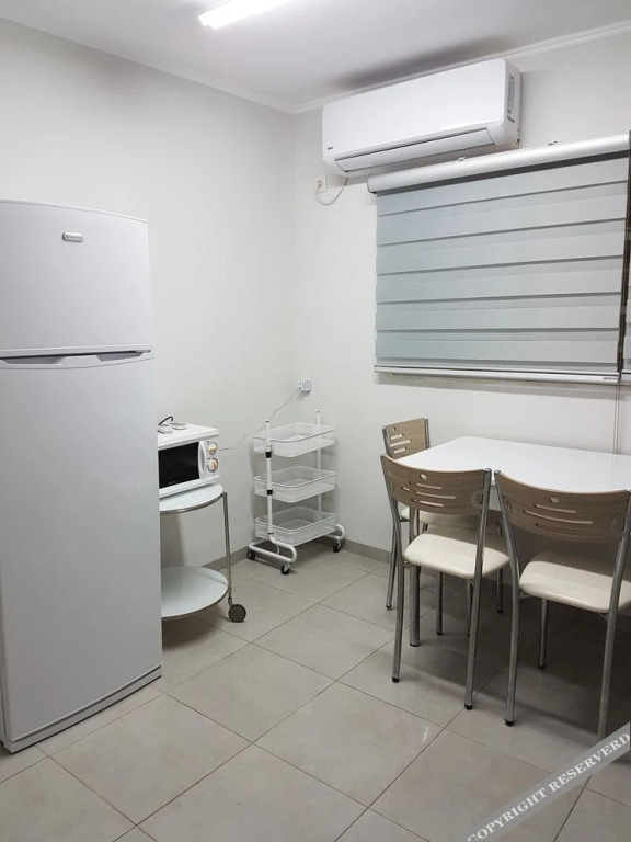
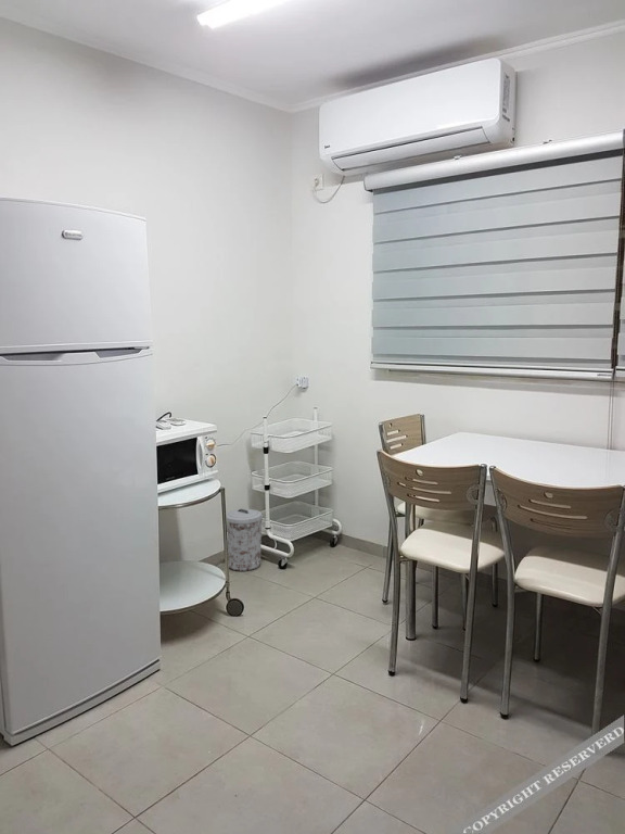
+ trash can [226,508,264,572]
